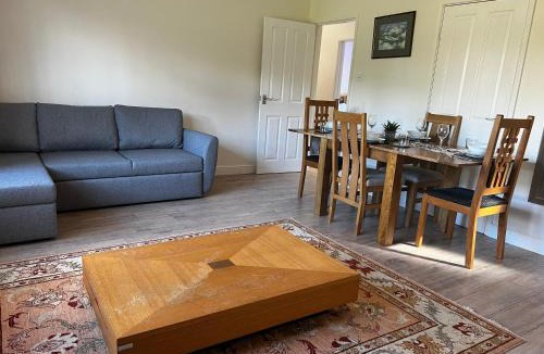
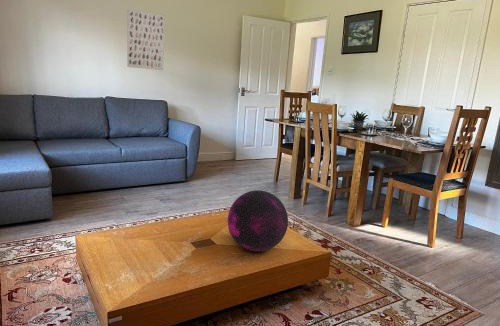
+ decorative orb [227,189,289,253]
+ wall art [126,8,165,71]
